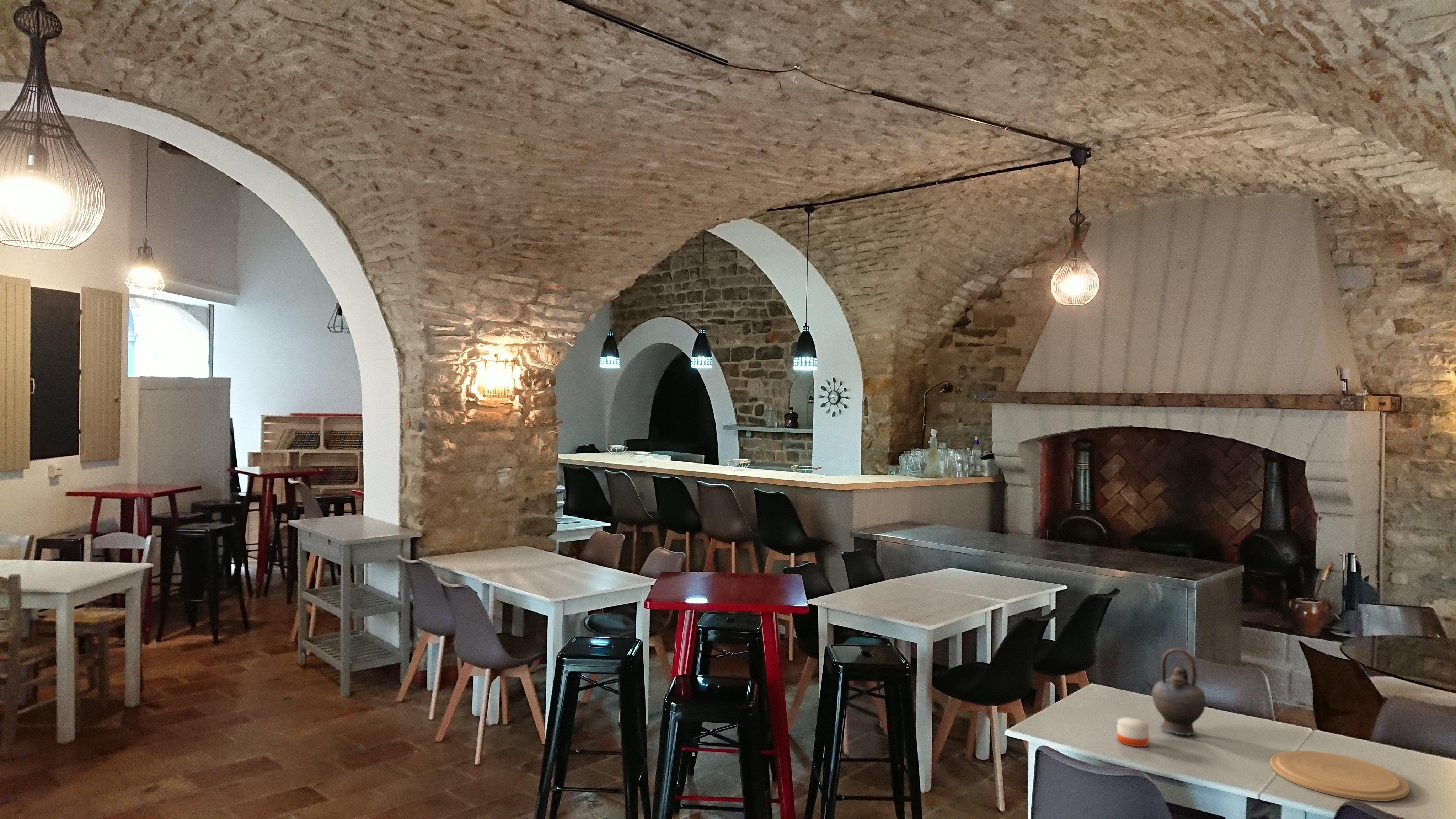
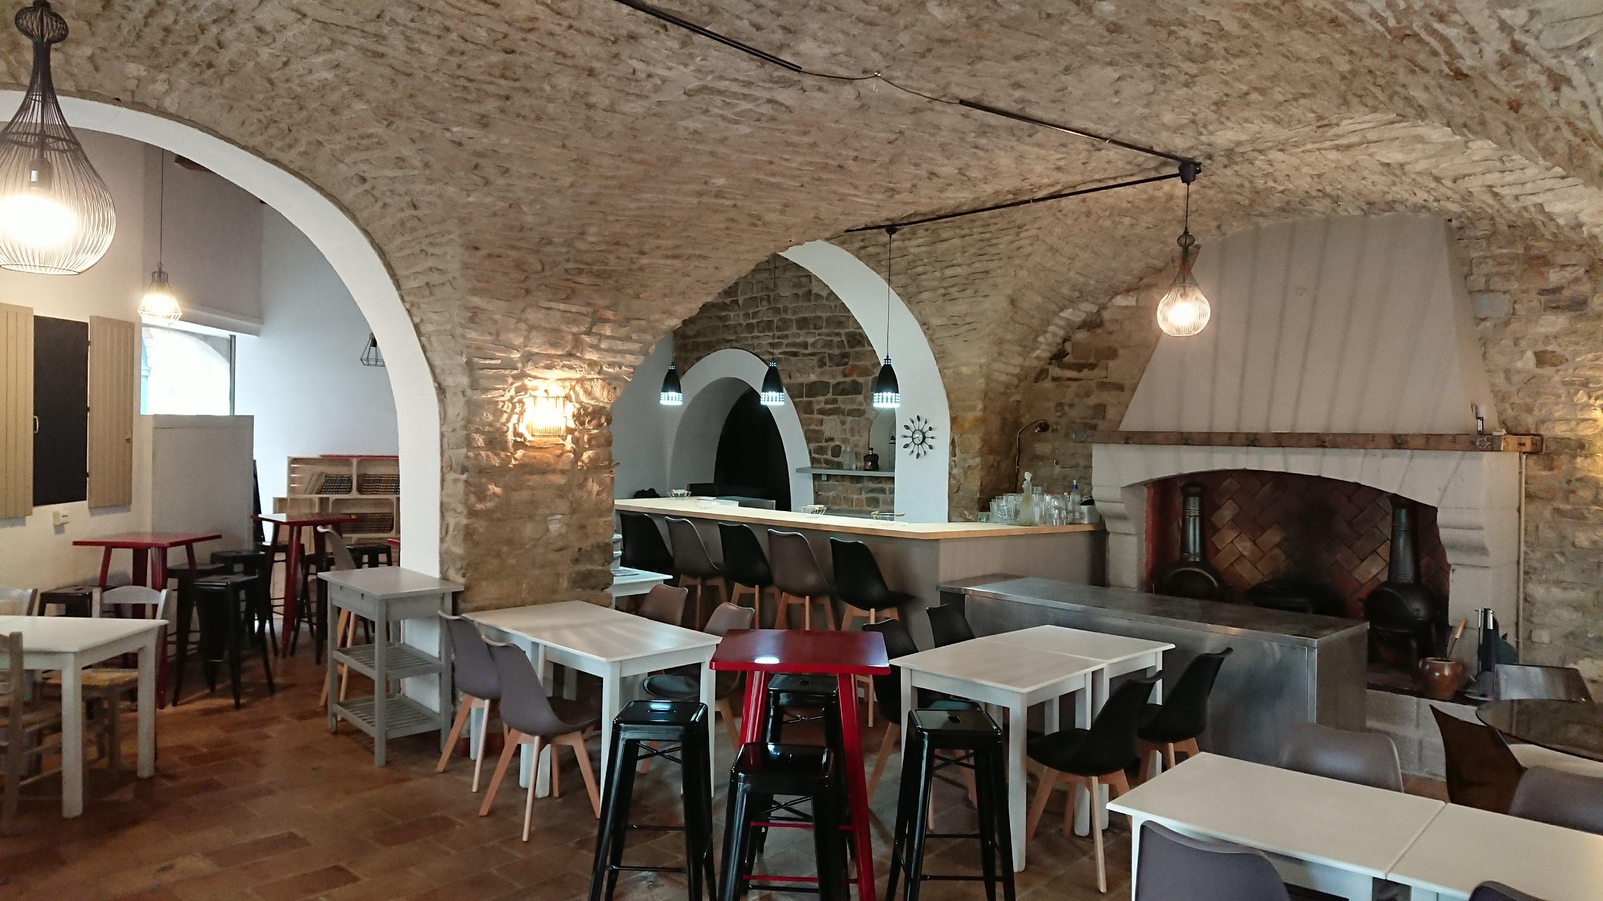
- plate [1270,750,1409,802]
- candle [1117,713,1149,747]
- teapot [1141,648,1206,735]
